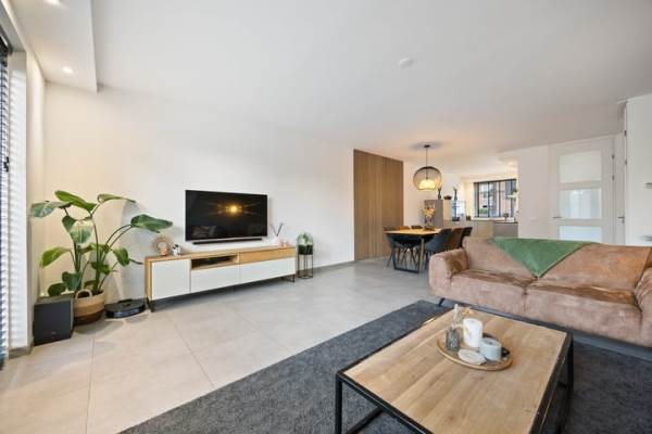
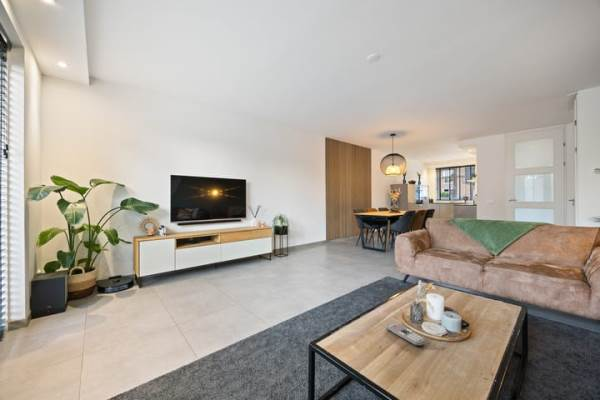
+ remote control [385,321,426,347]
